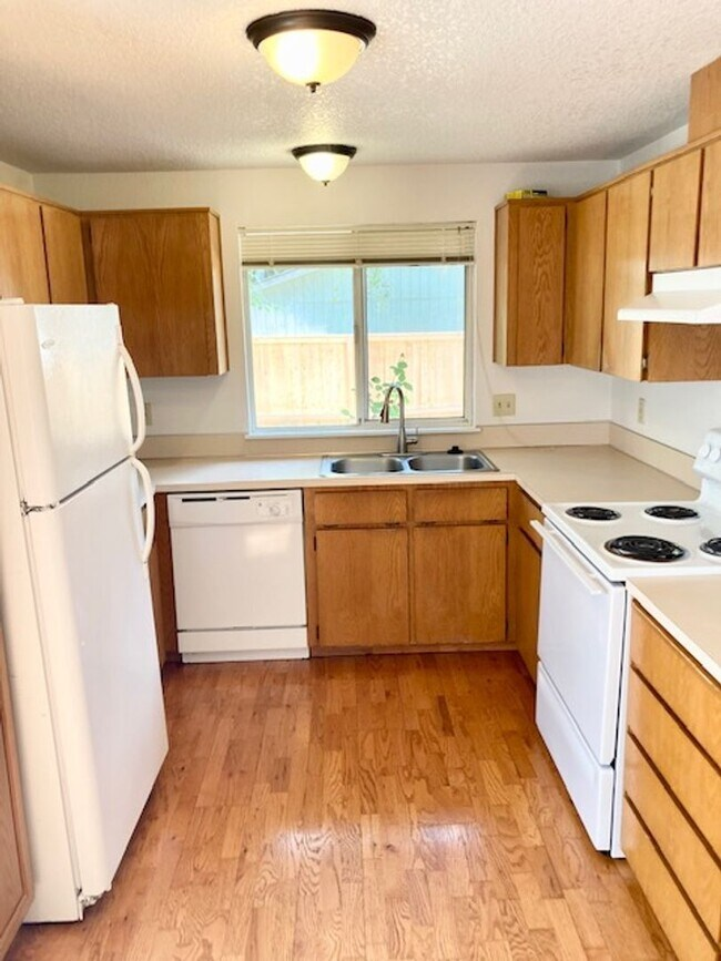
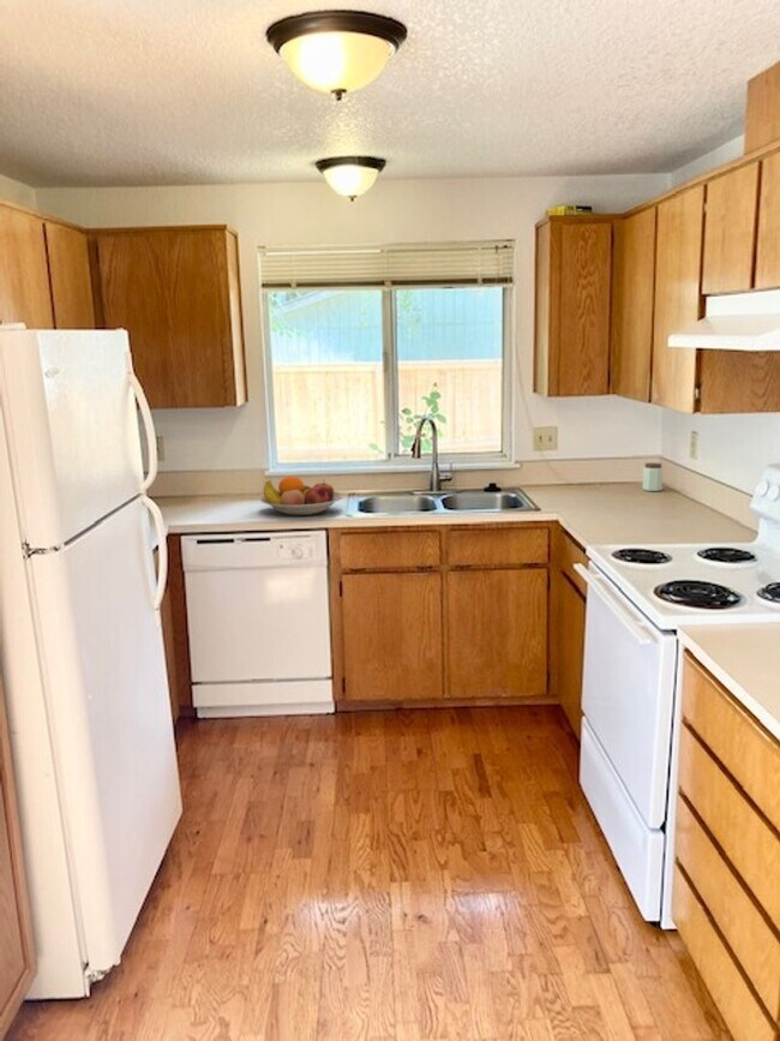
+ peanut butter [642,462,664,492]
+ fruit bowl [259,475,344,516]
